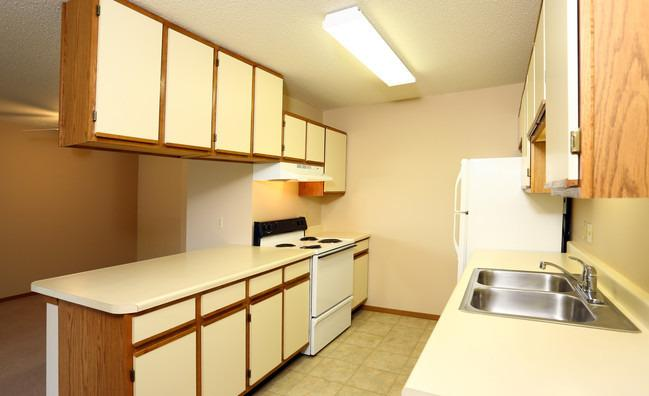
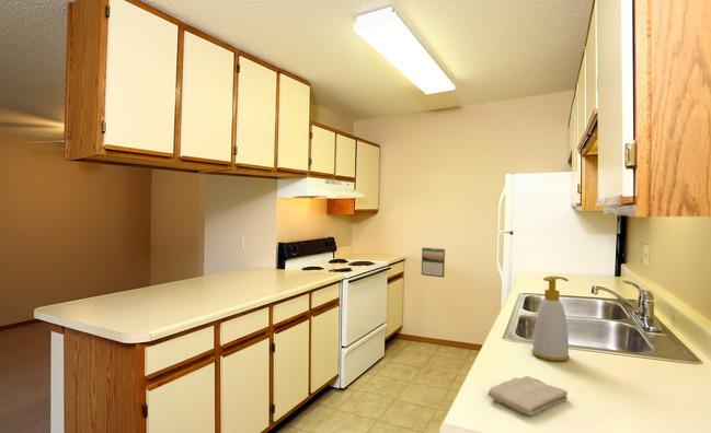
+ calendar [421,246,446,279]
+ washcloth [486,375,569,417]
+ soap bottle [530,276,571,362]
